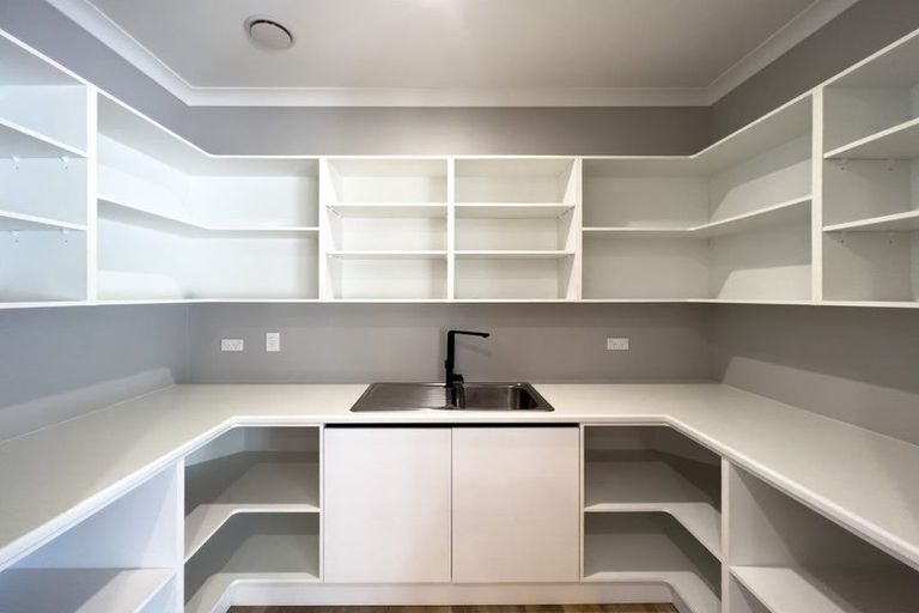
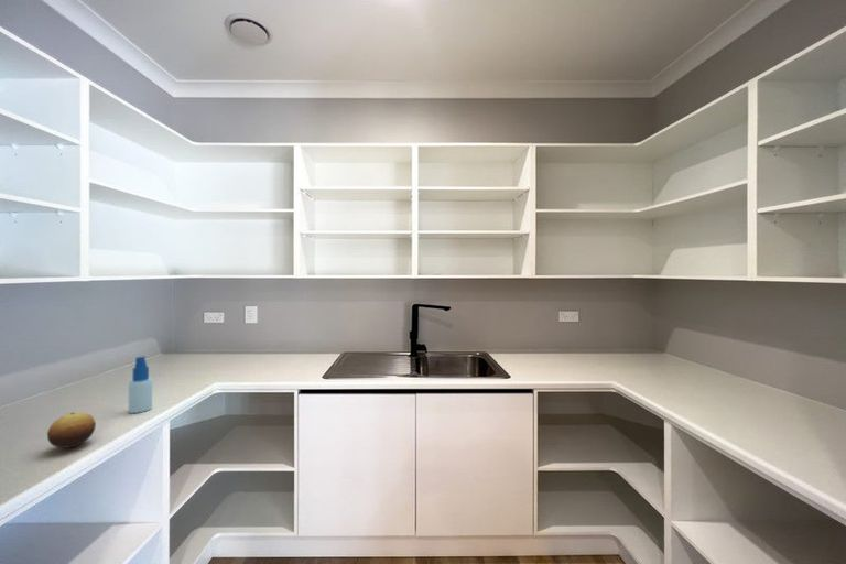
+ fruit [46,411,97,449]
+ spray bottle [128,355,153,414]
